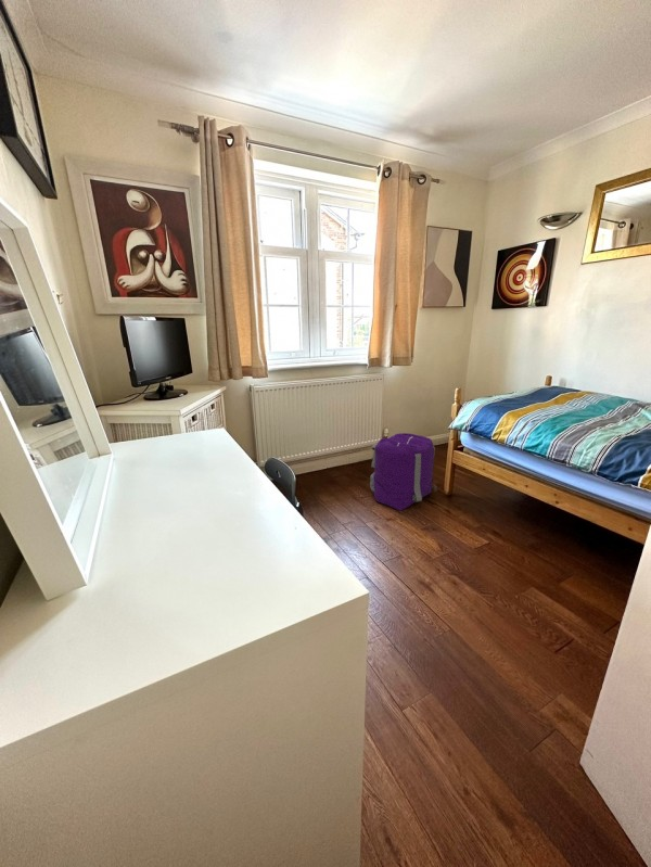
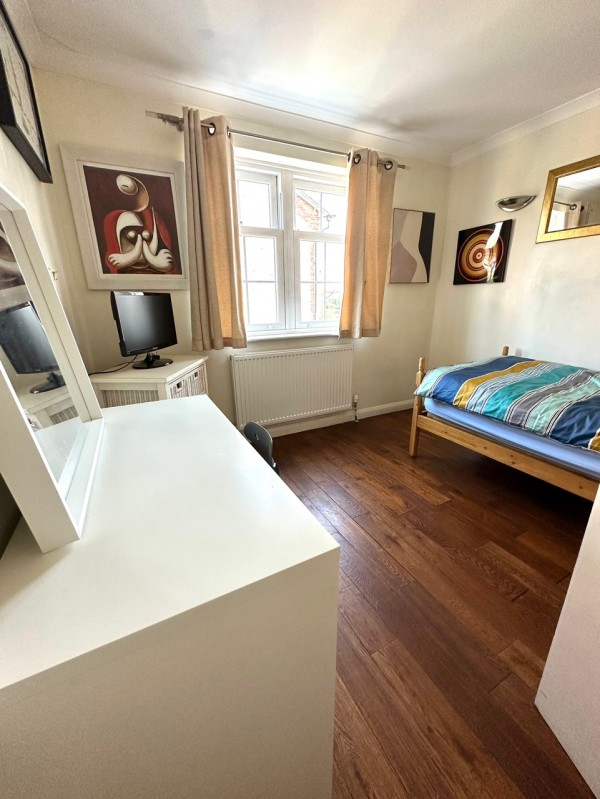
- backpack [369,432,438,512]
